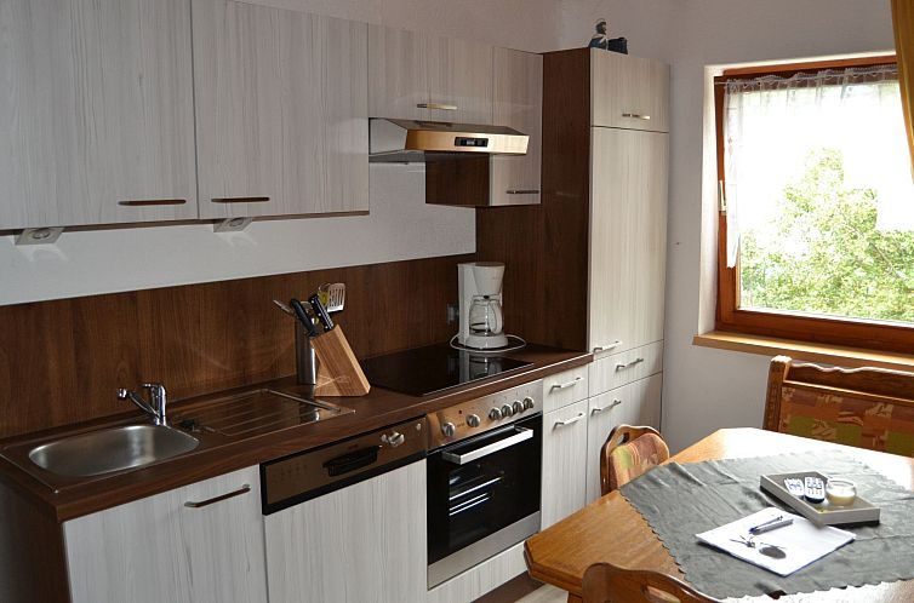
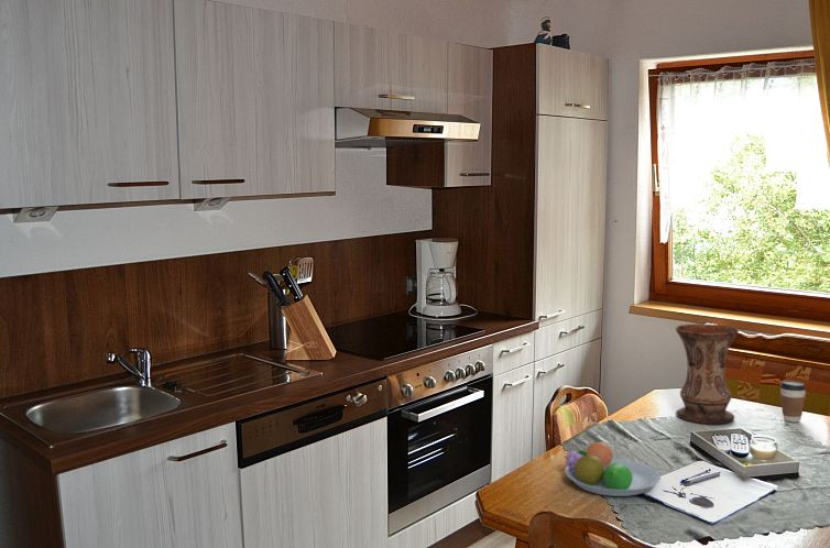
+ vase [675,322,740,425]
+ coffee cup [779,380,807,424]
+ fruit bowl [563,439,662,497]
